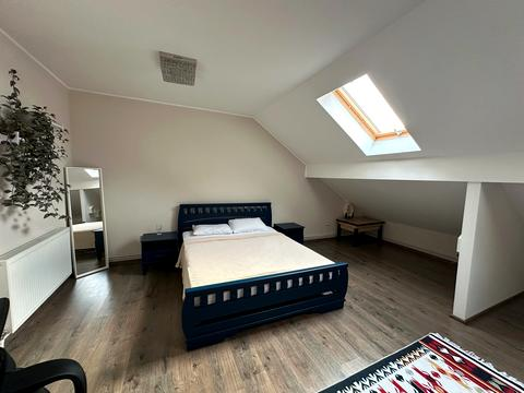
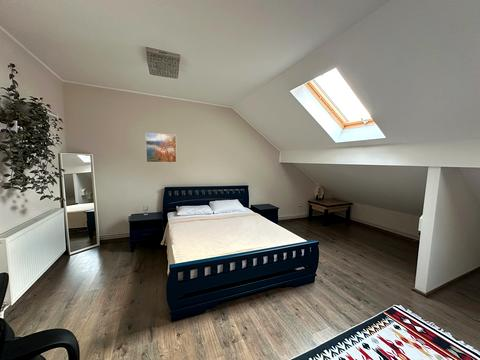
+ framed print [145,132,177,164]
